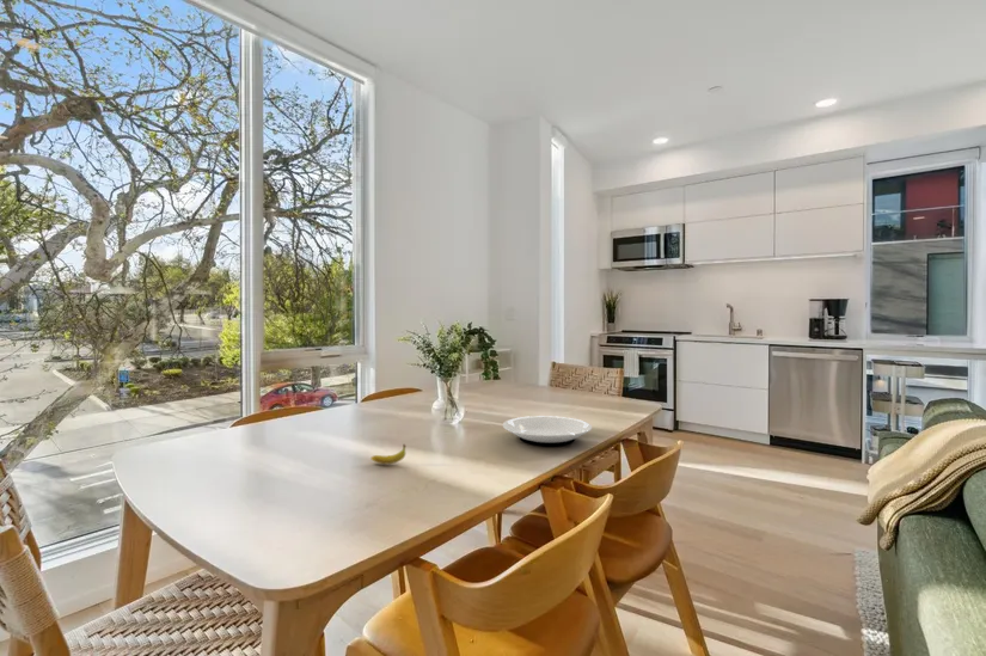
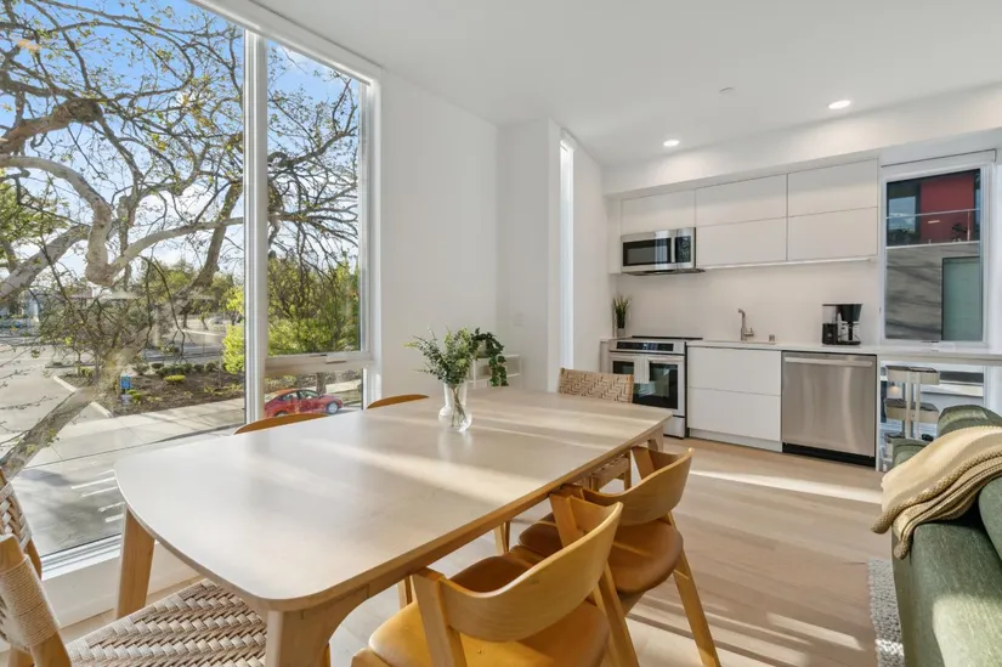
- fruit [369,443,408,465]
- plate [502,415,593,447]
